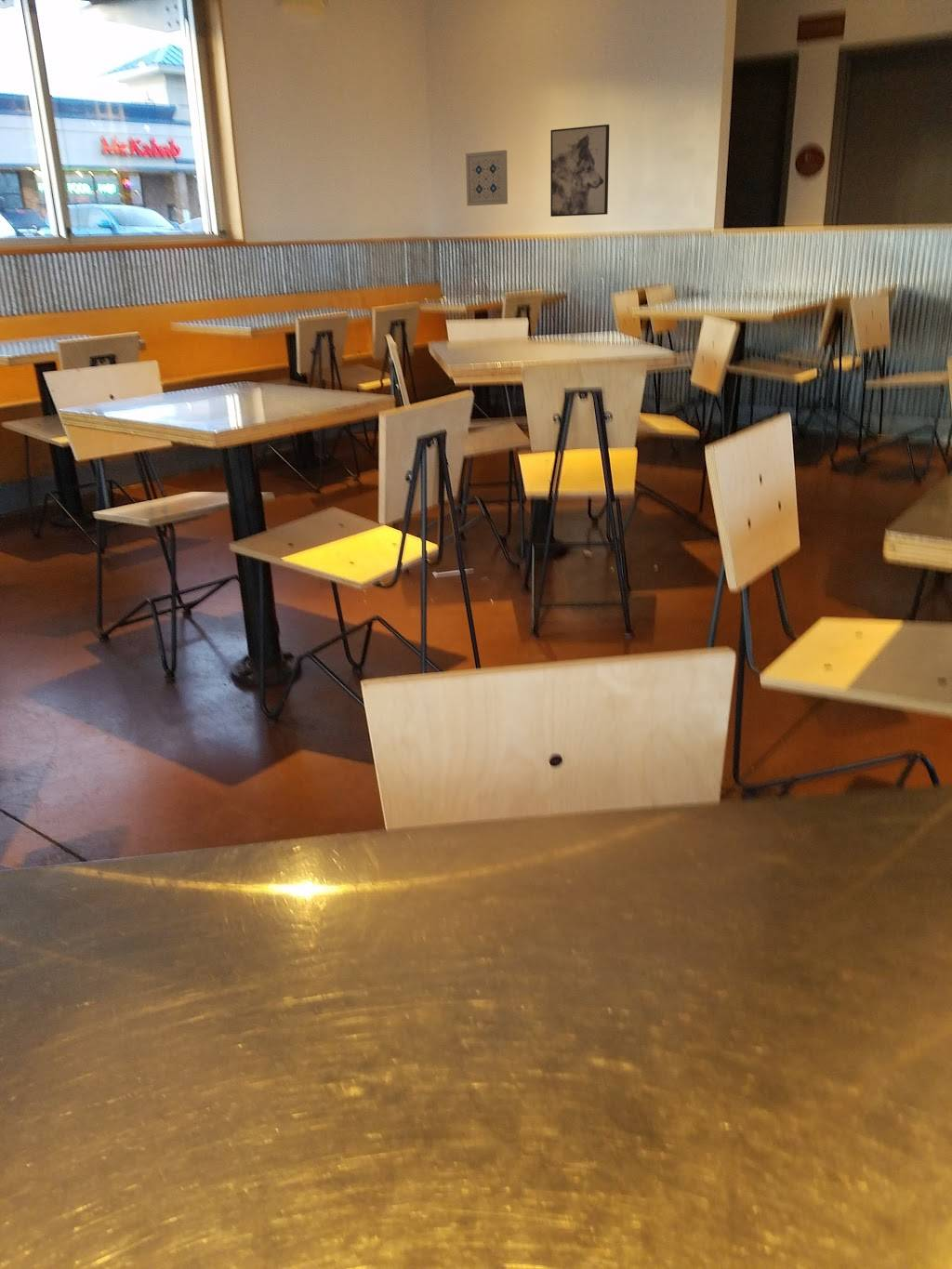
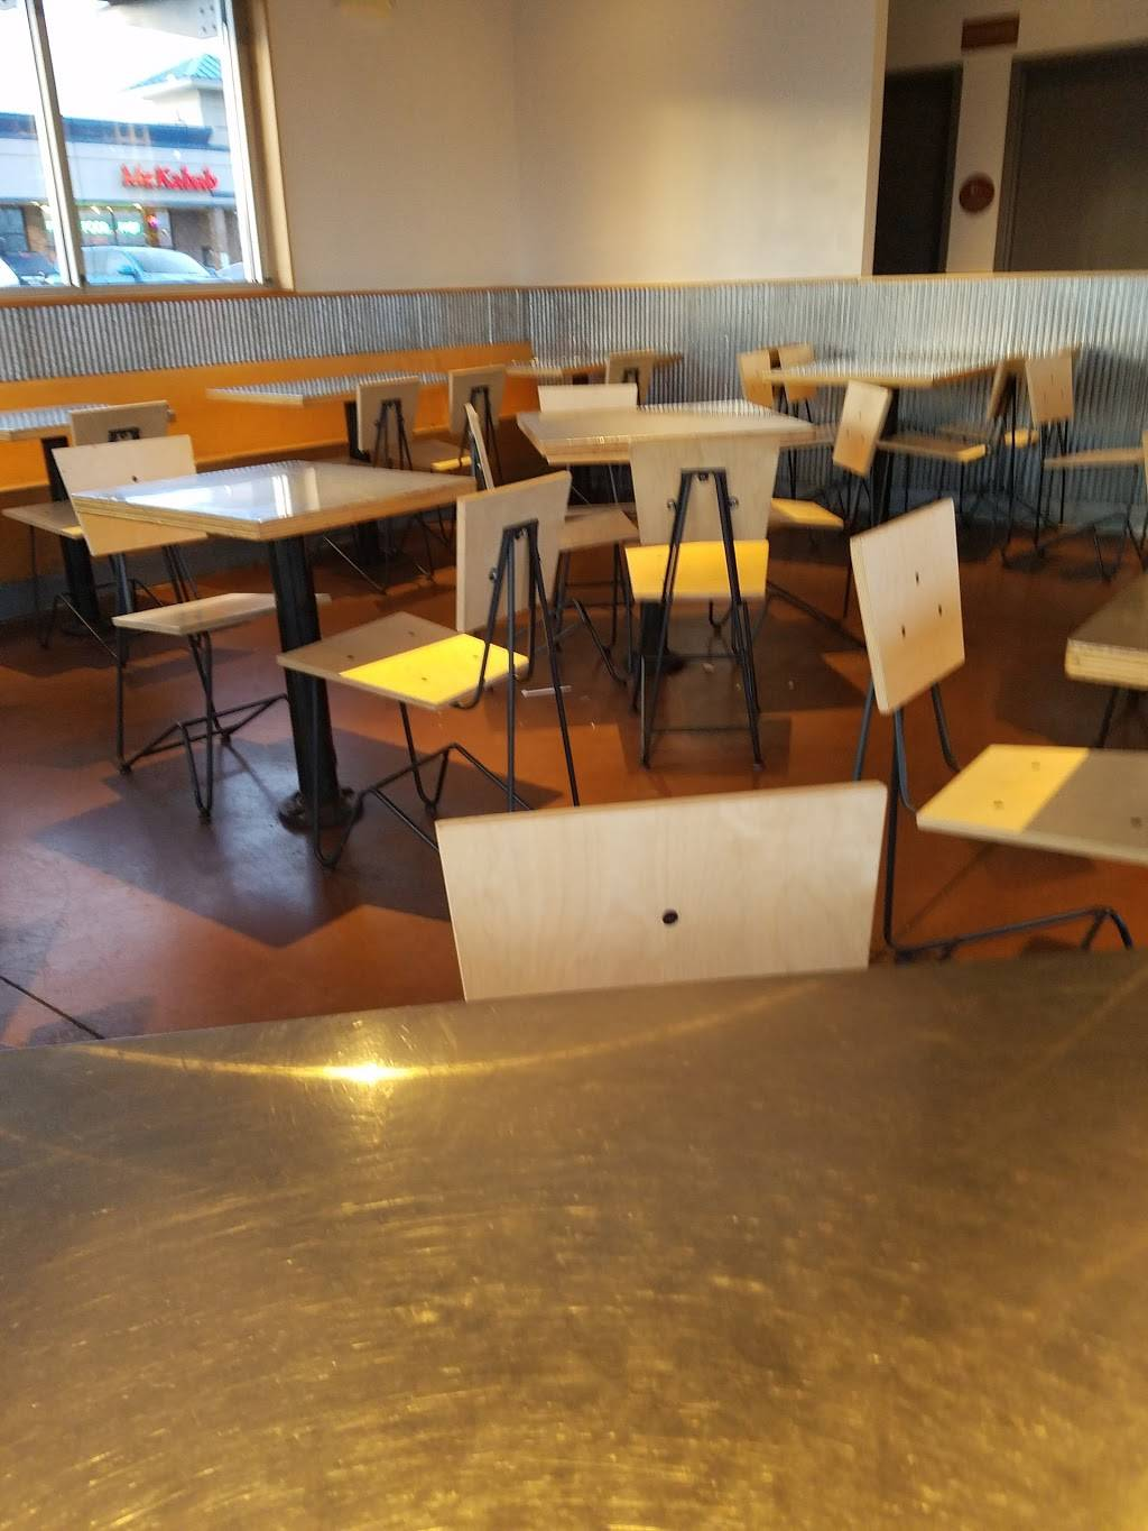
- wall art [465,149,509,206]
- wall art [549,124,610,218]
